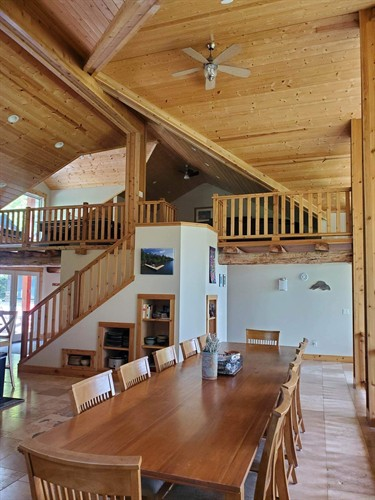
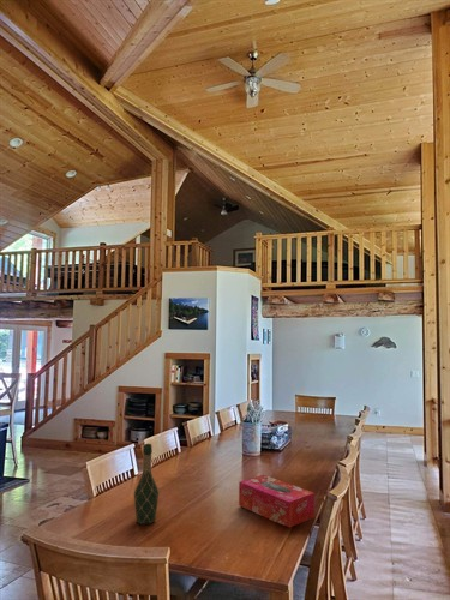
+ tissue box [238,474,316,528]
+ wine bottle [133,443,160,526]
